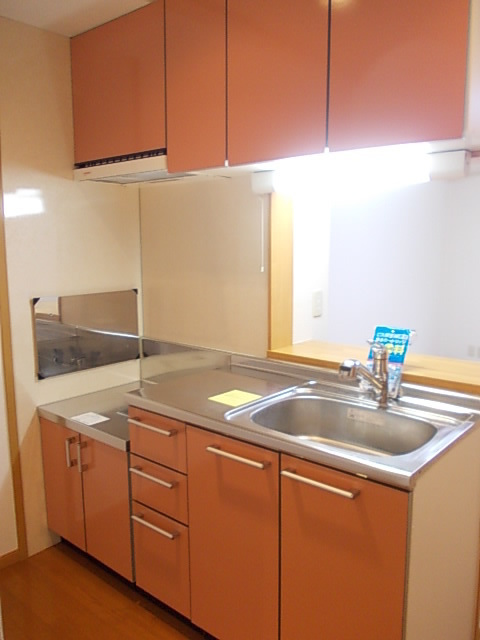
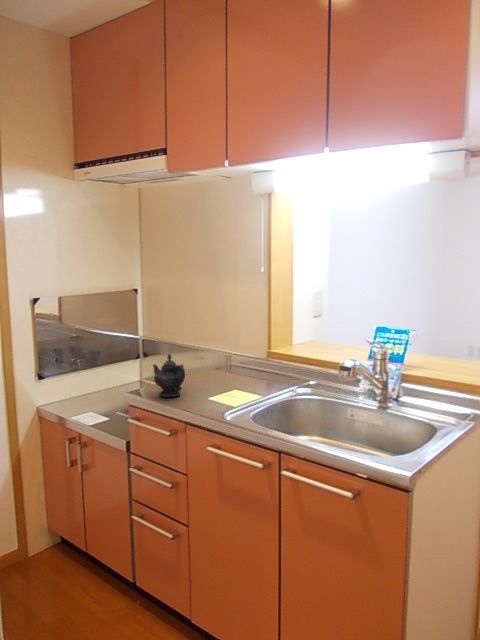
+ teapot [152,352,186,398]
